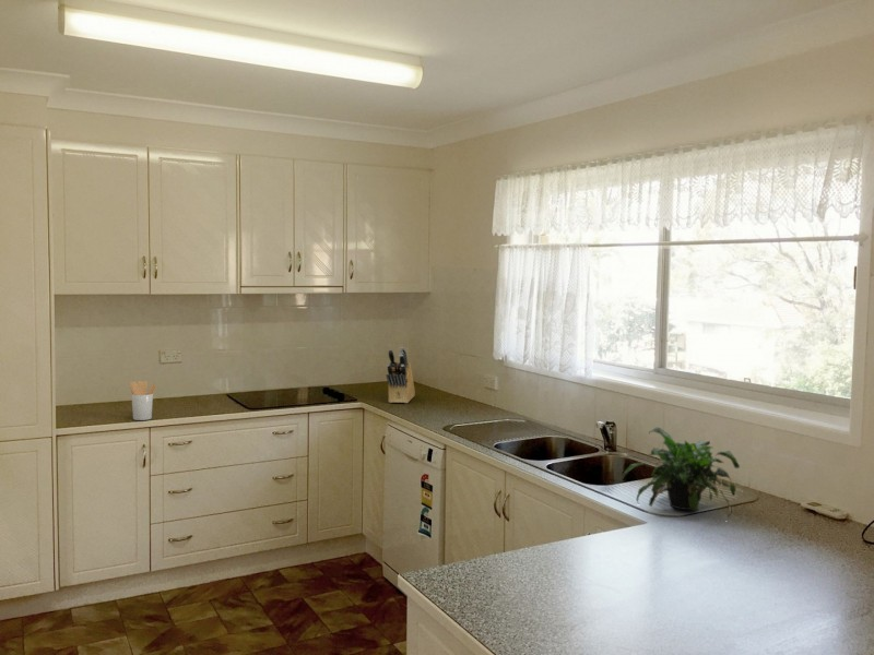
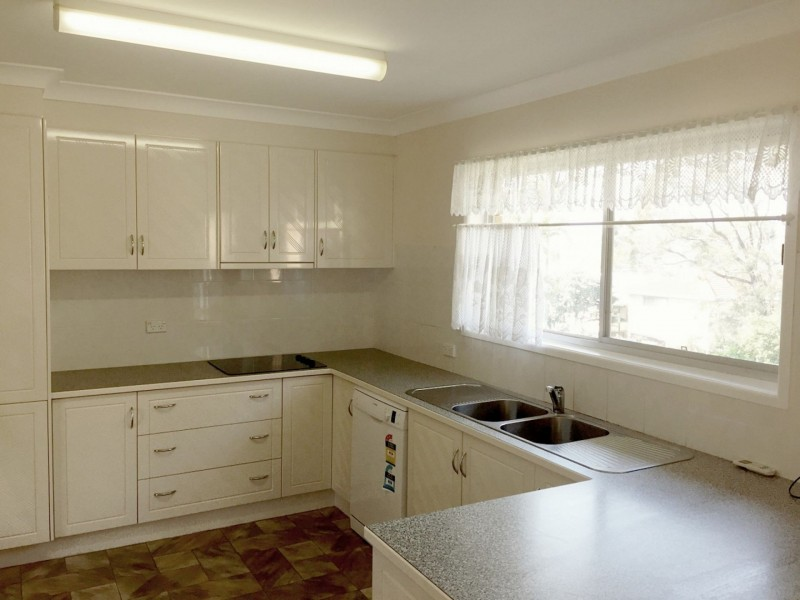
- knife block [386,346,416,404]
- potted plant [621,427,741,520]
- utensil holder [129,380,157,421]
